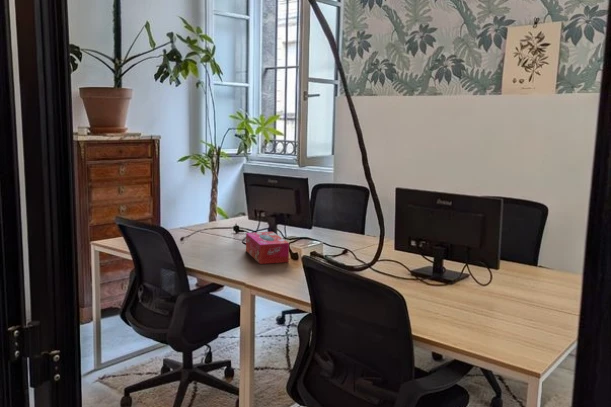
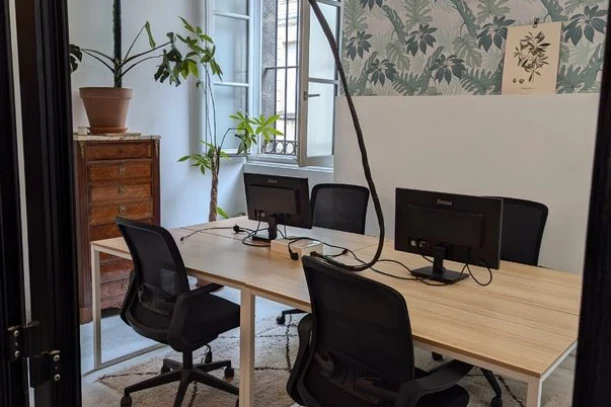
- tissue box [245,231,290,265]
